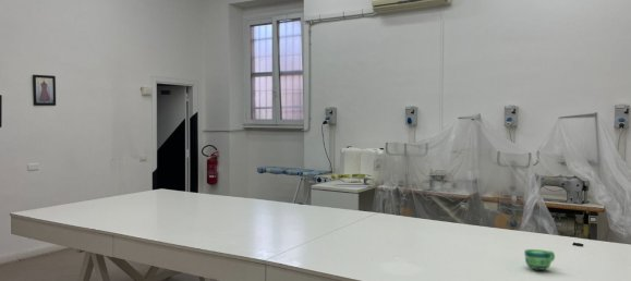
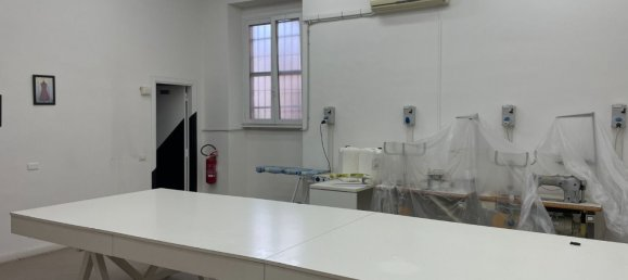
- cup [523,248,556,271]
